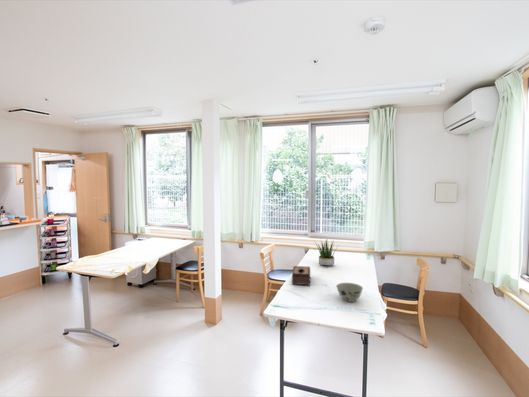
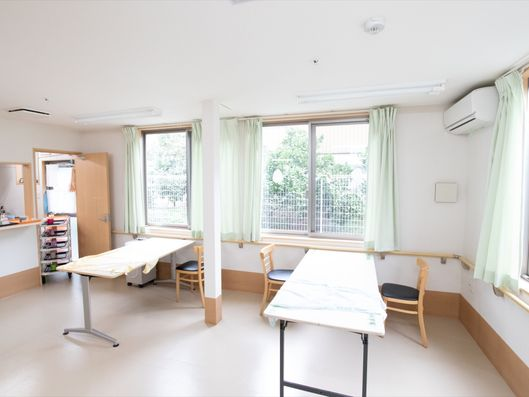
- potted plant [313,238,340,267]
- tissue box [291,265,311,286]
- bowl [336,282,364,303]
